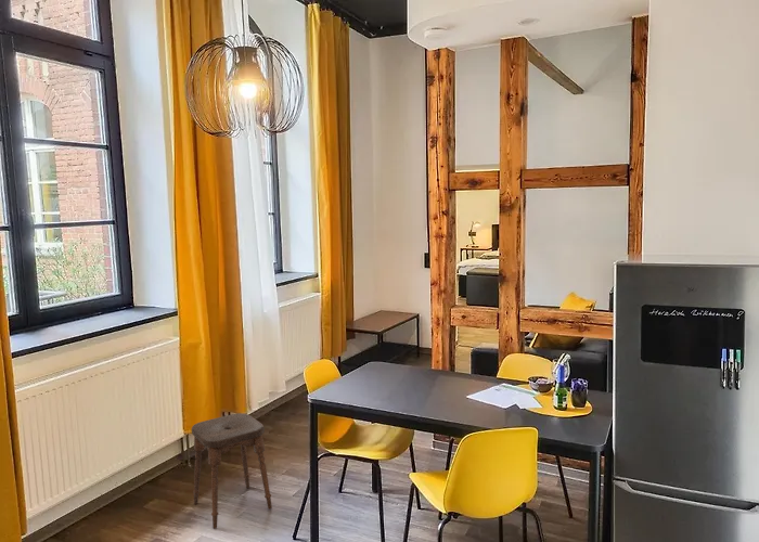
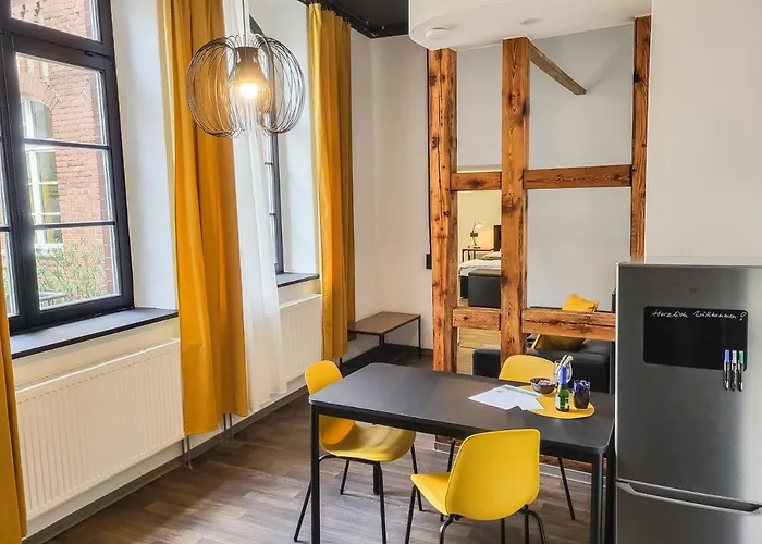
- stool [191,412,273,530]
